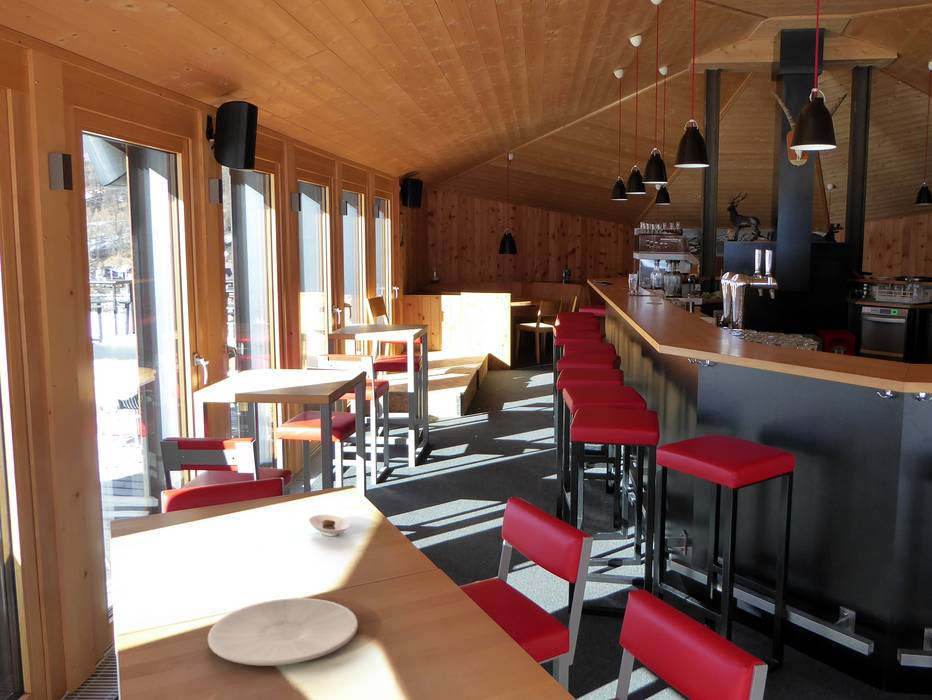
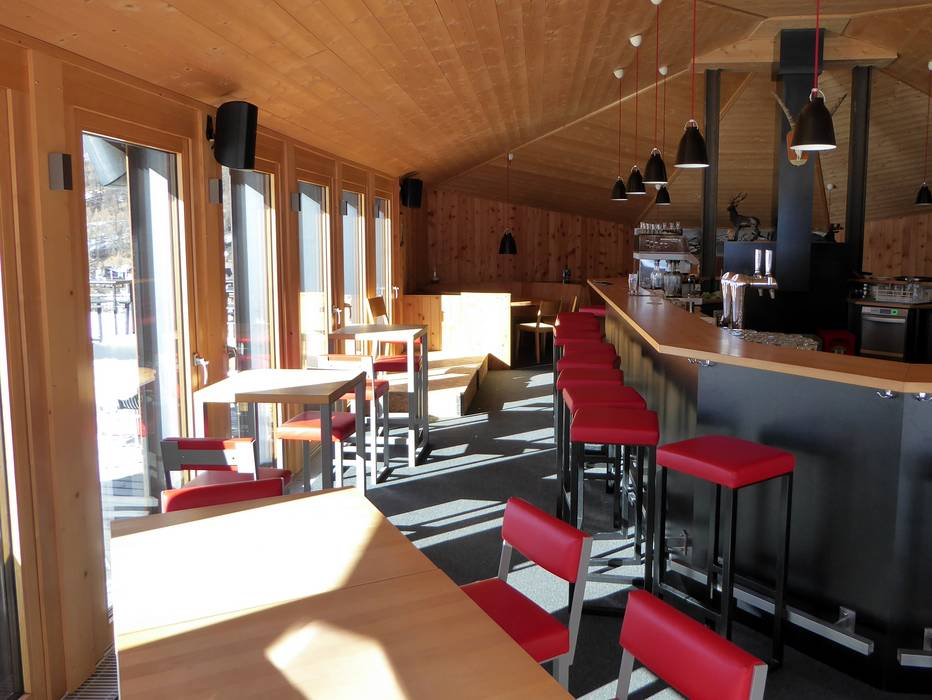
- plate [207,597,359,667]
- saucer [308,514,351,537]
